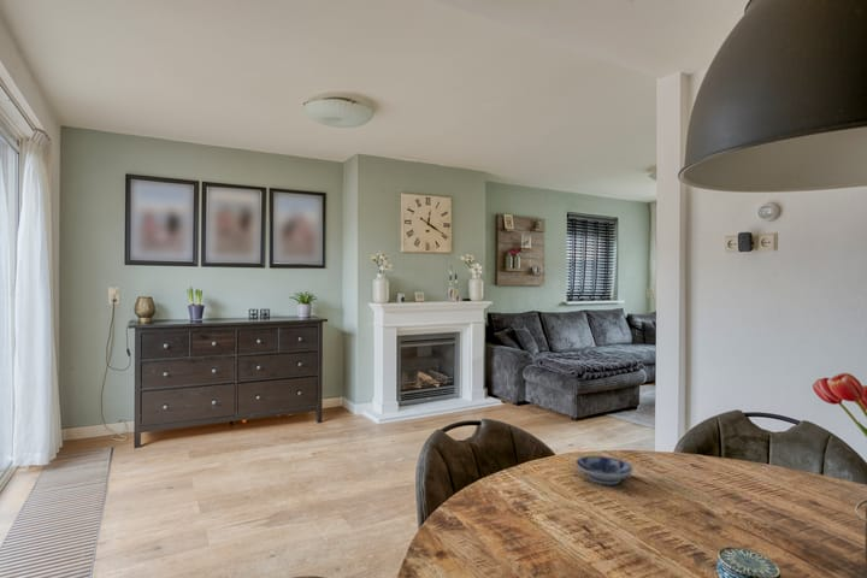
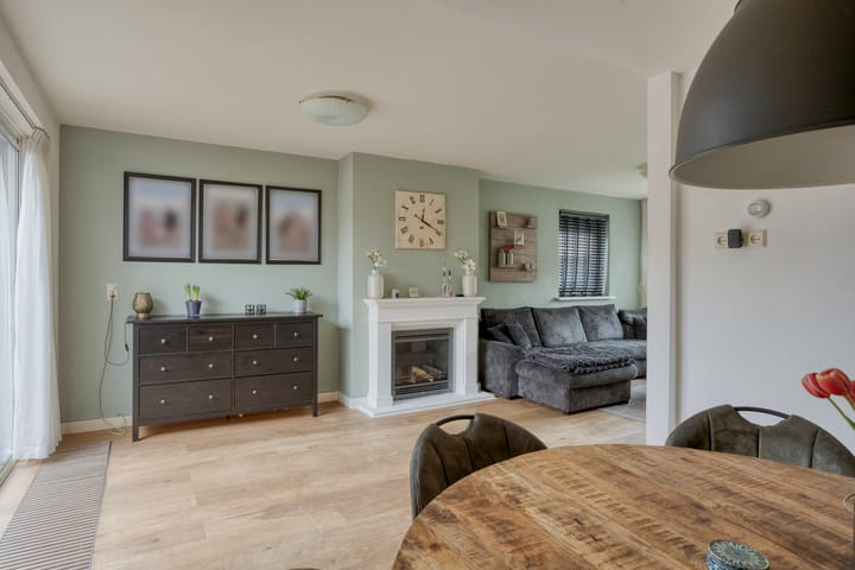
- bowl [574,455,635,486]
